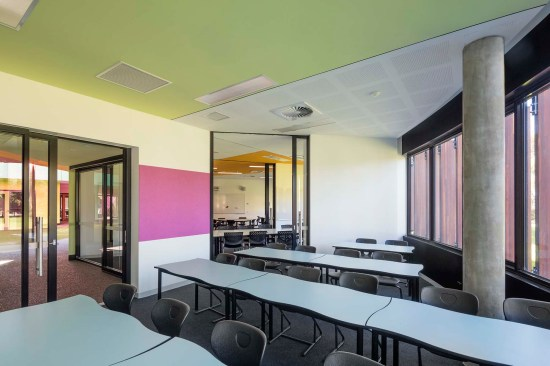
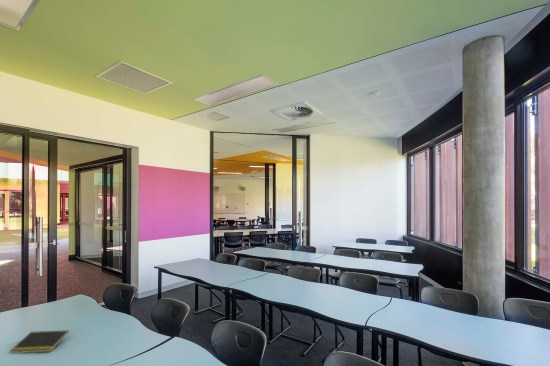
+ notepad [8,329,70,354]
